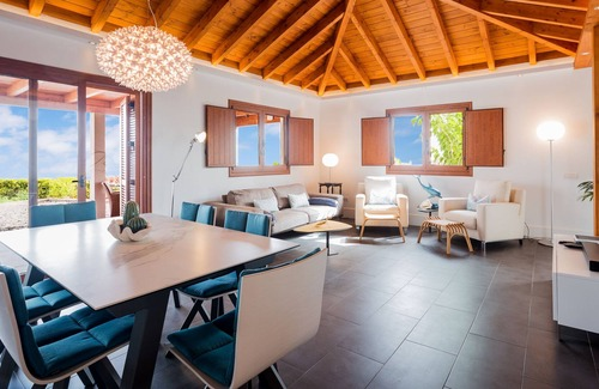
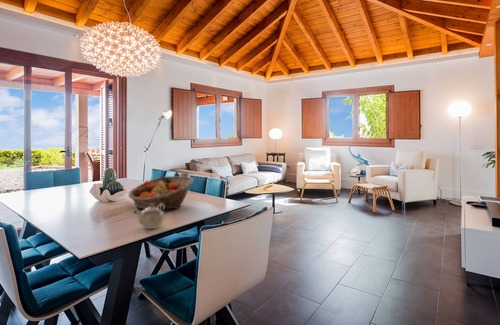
+ fruit basket [127,175,194,210]
+ teapot [133,203,166,230]
